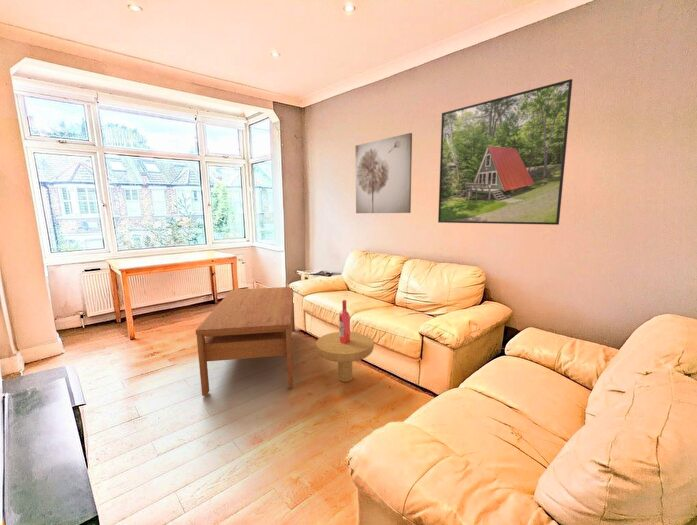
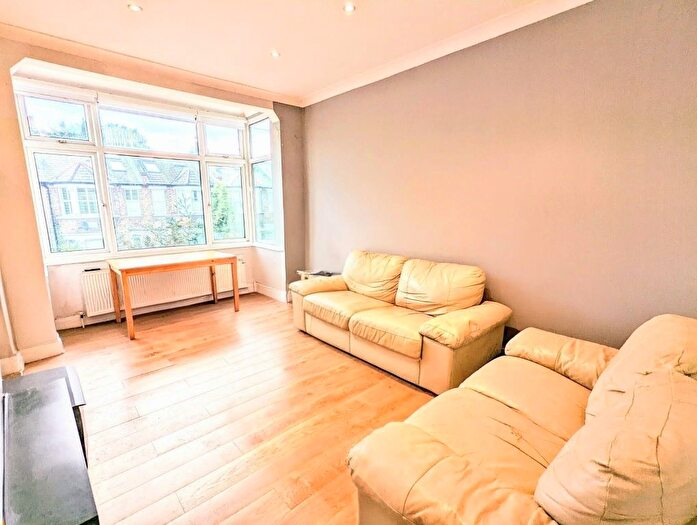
- coffee table [195,286,296,397]
- wall art [355,132,413,214]
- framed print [437,78,573,226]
- side table [315,299,375,383]
